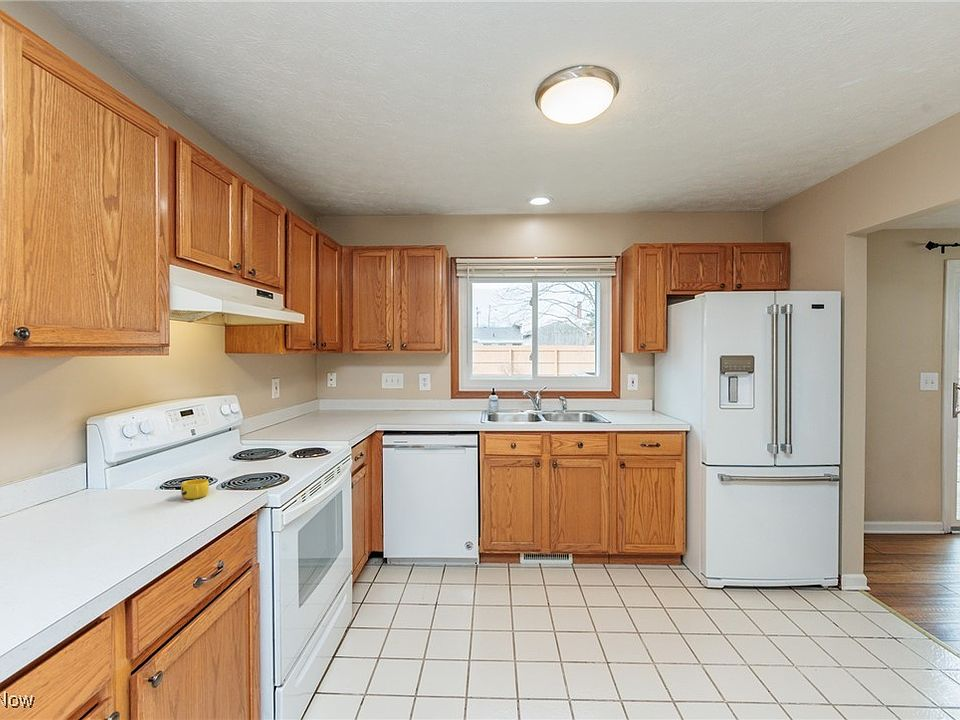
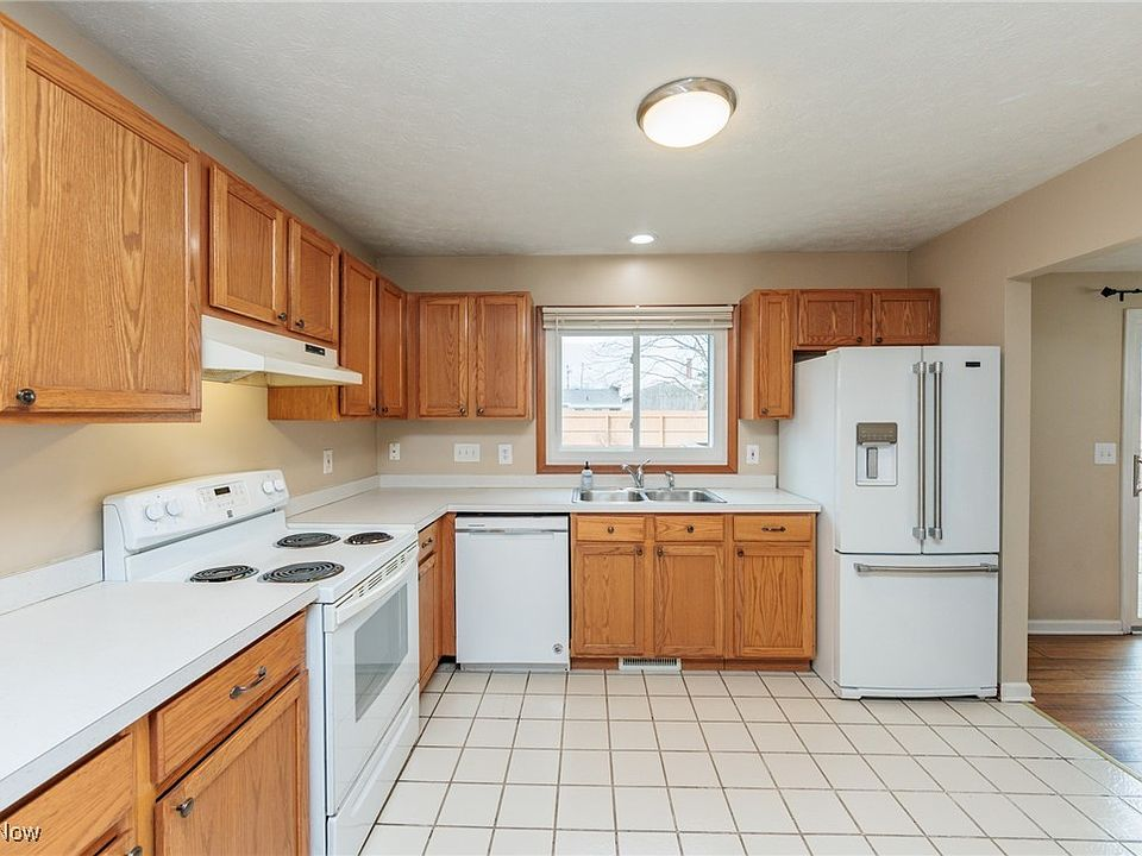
- cup [180,478,210,500]
